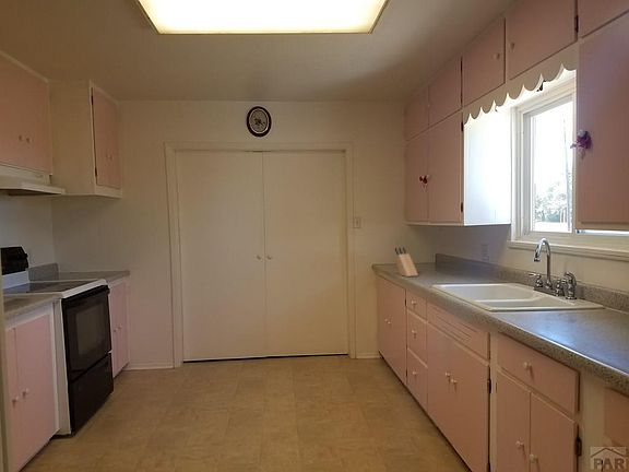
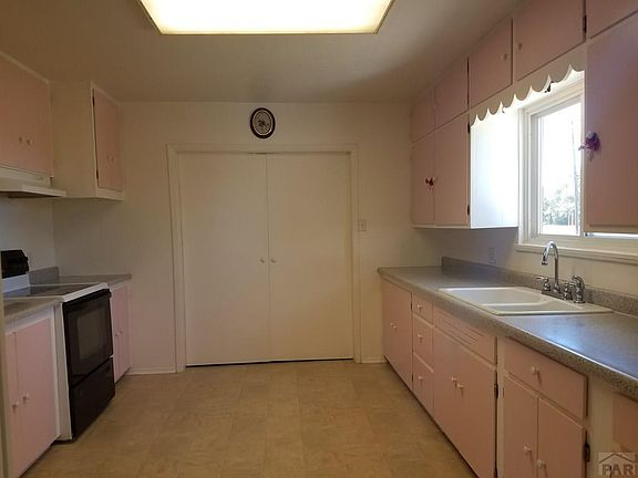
- knife block [394,246,419,278]
